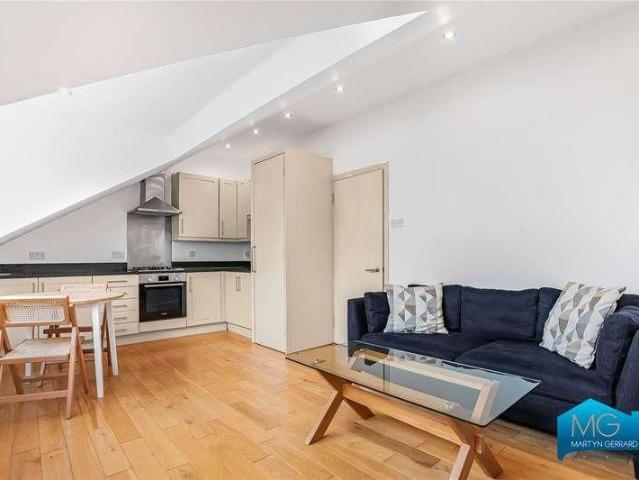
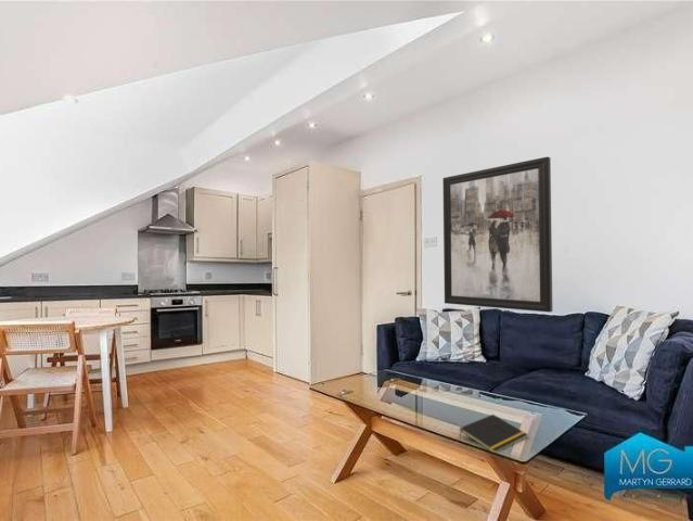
+ wall art [441,156,553,313]
+ notepad [458,414,529,454]
